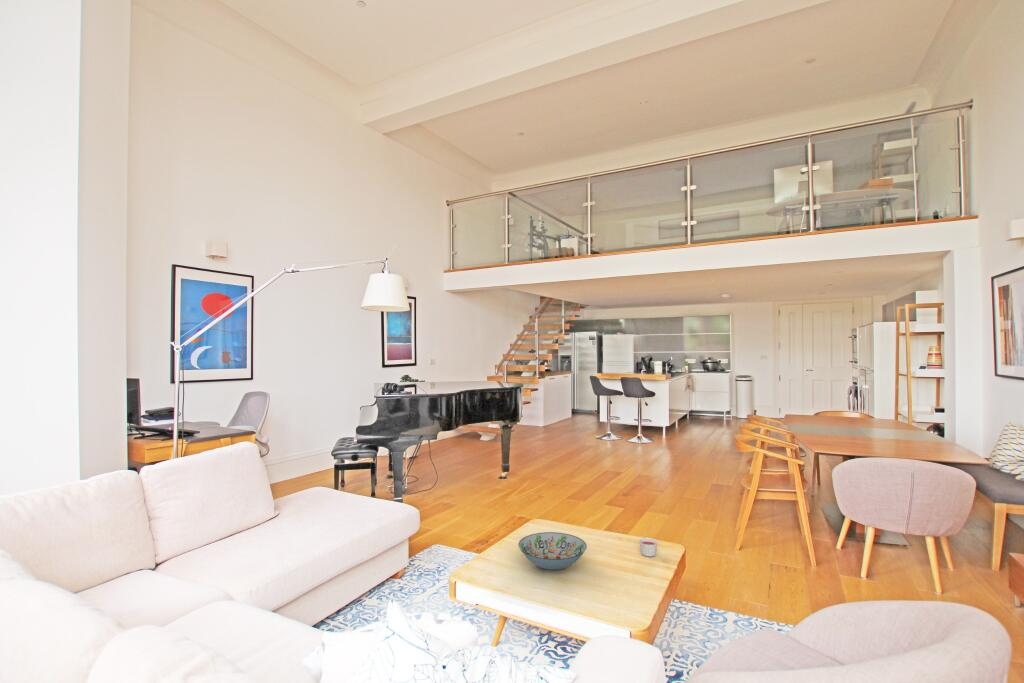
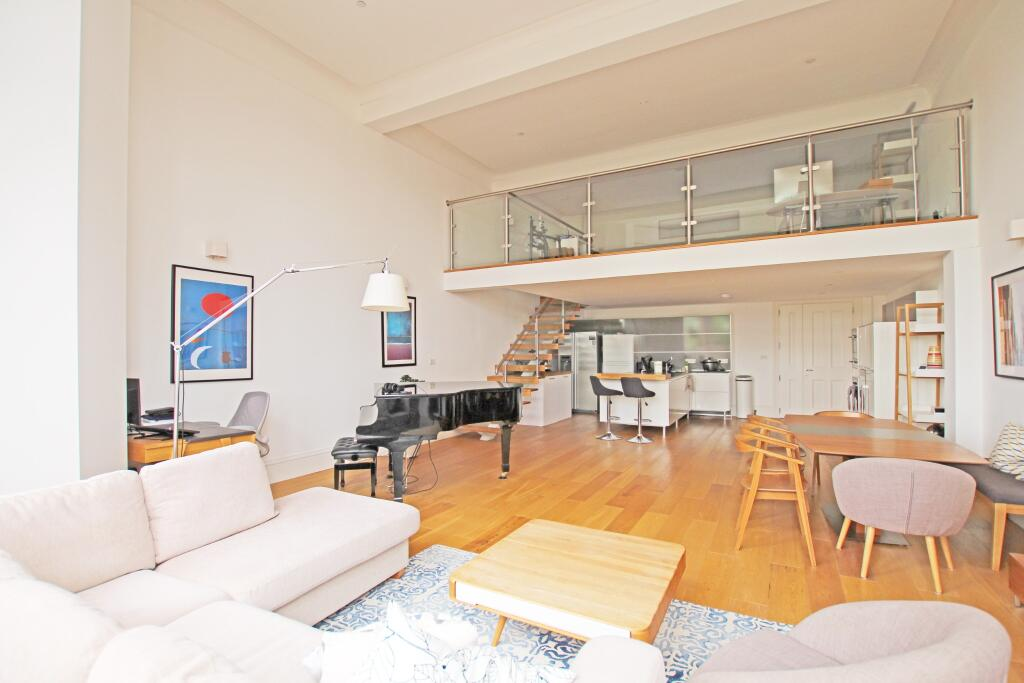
- candle [638,537,659,558]
- decorative bowl [518,531,588,571]
